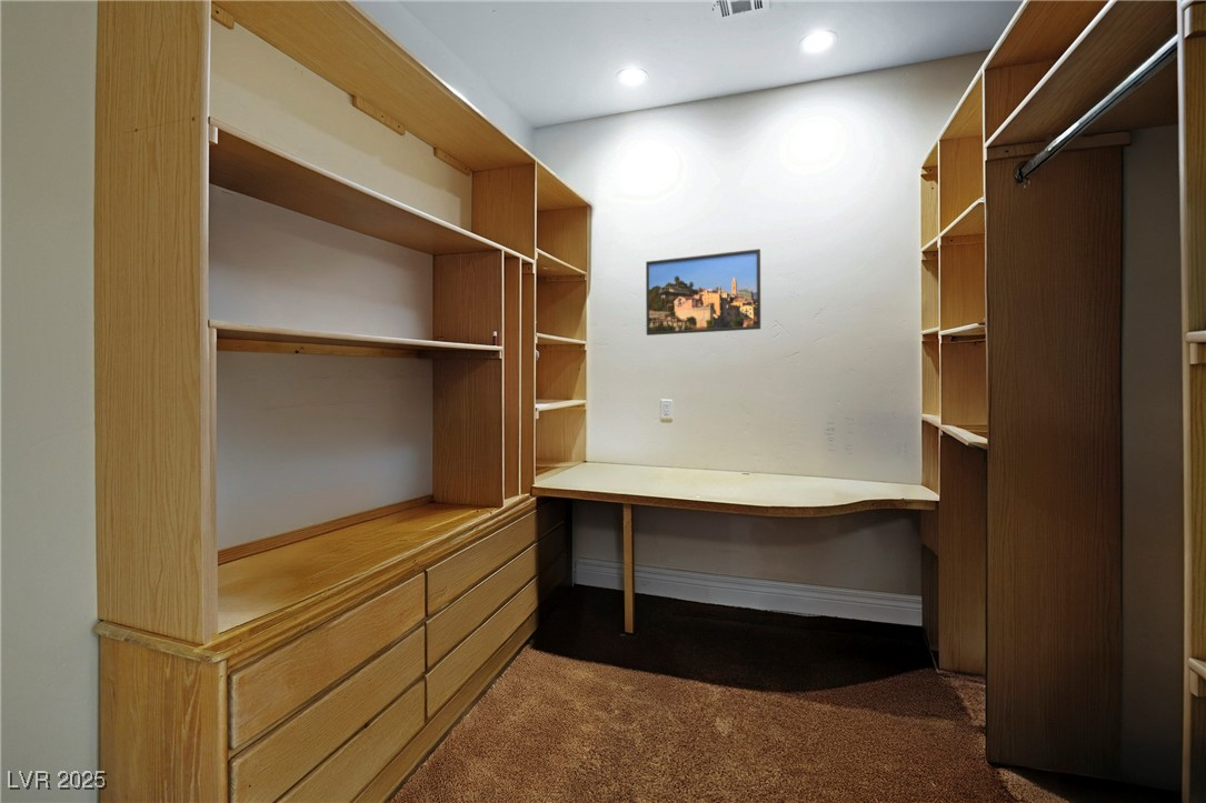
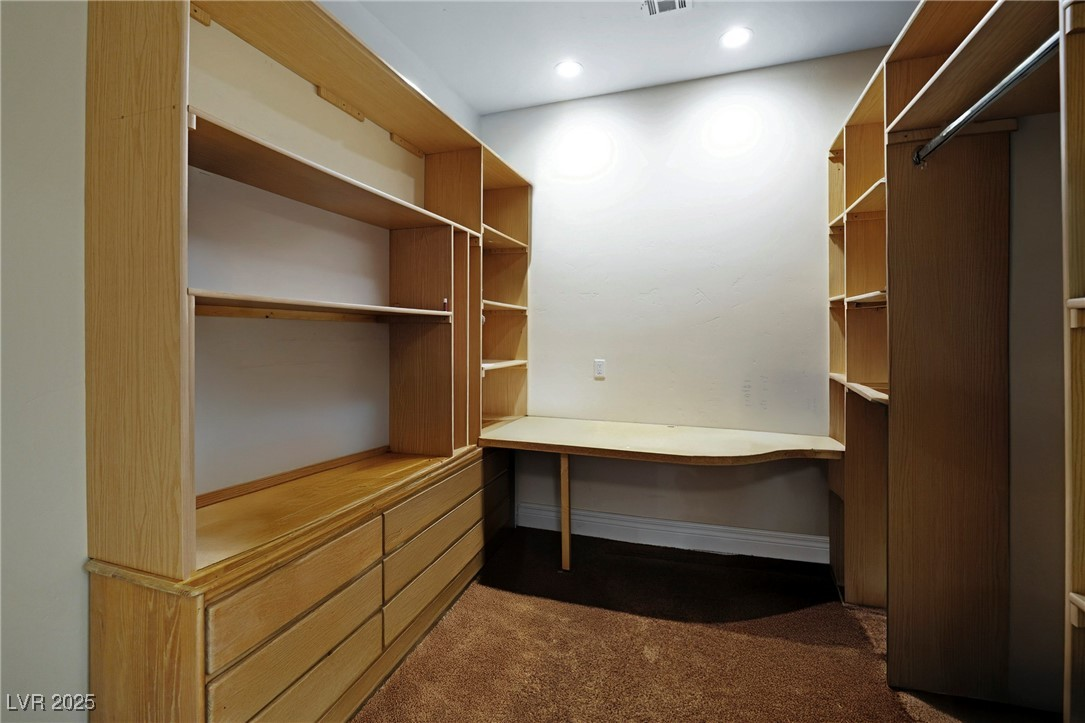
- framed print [645,248,761,337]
